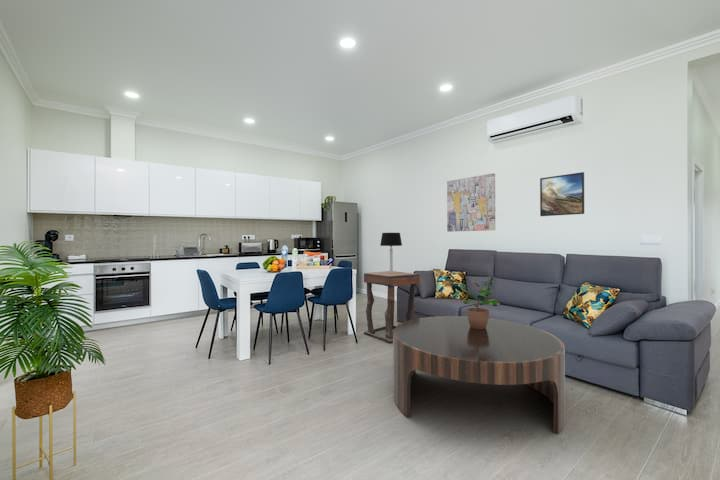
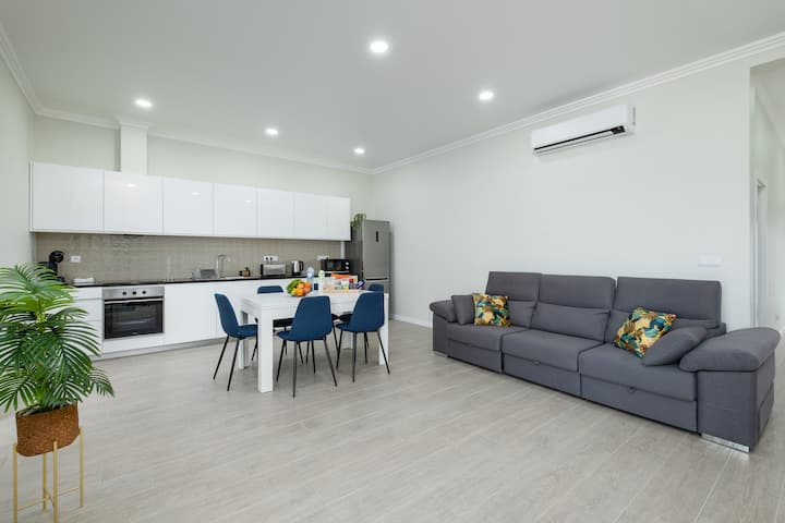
- wall art [446,172,496,233]
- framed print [539,171,585,217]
- coffee table [392,315,566,434]
- side table [363,270,421,344]
- potted plant [459,277,502,329]
- table lamp [379,232,403,273]
